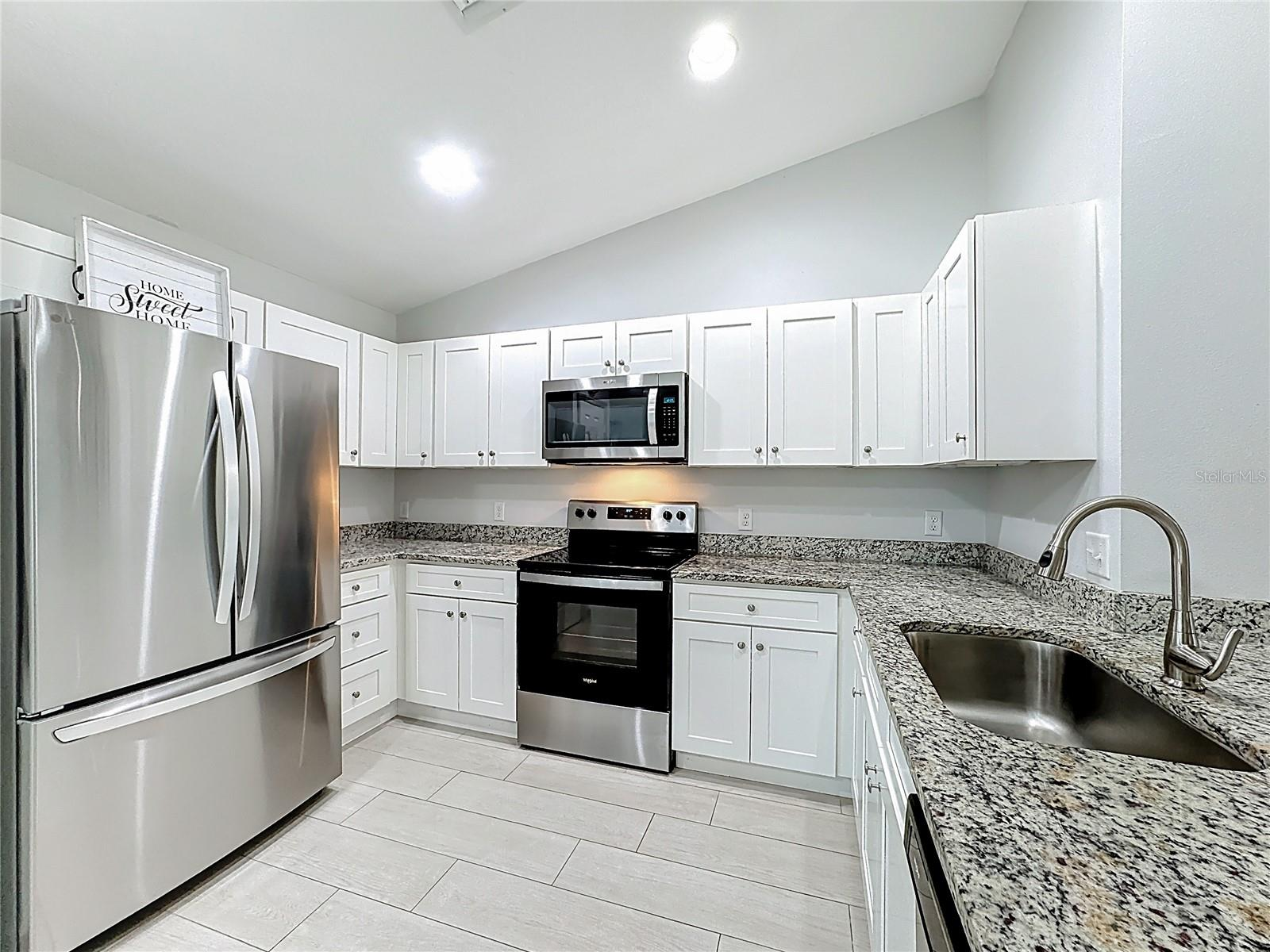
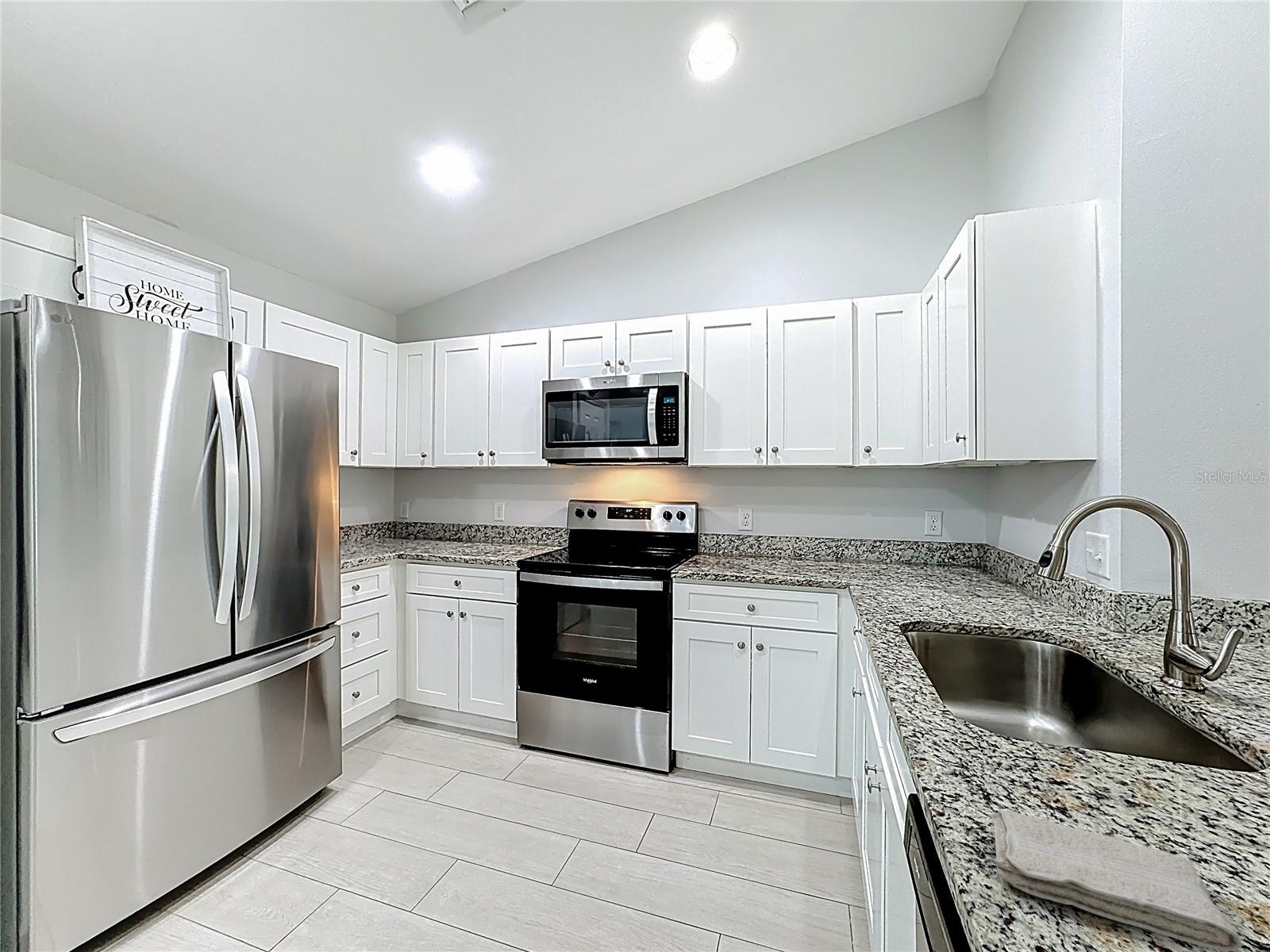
+ washcloth [990,809,1242,952]
